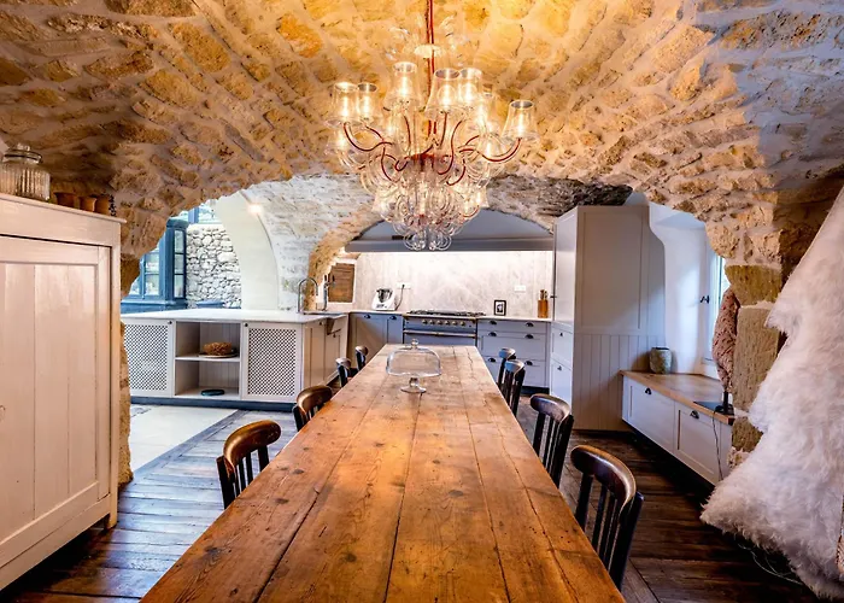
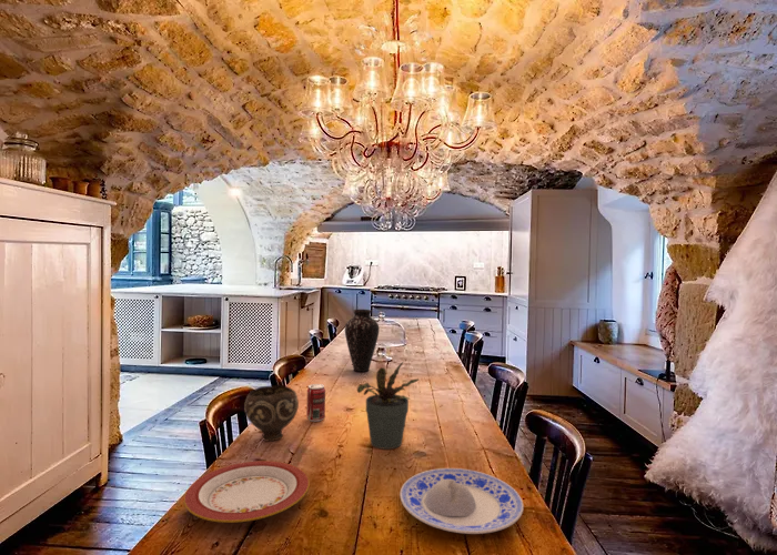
+ beverage can [305,383,326,423]
+ plate [398,467,524,535]
+ potted plant [356,361,420,451]
+ vase [344,309,381,373]
+ plate [183,460,311,524]
+ bowl [243,384,300,442]
